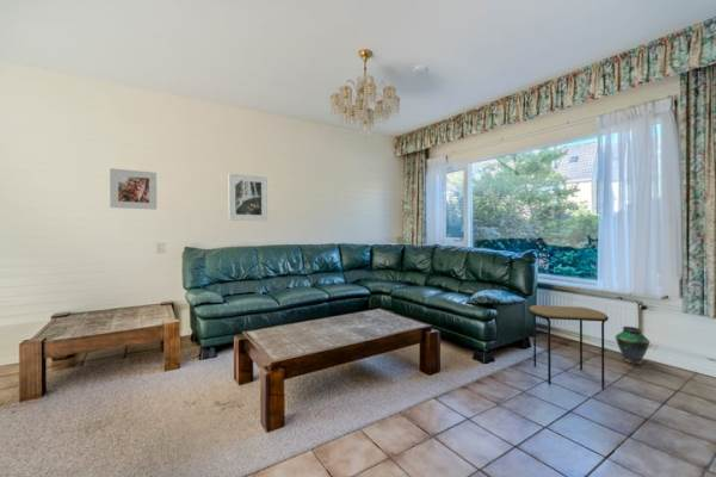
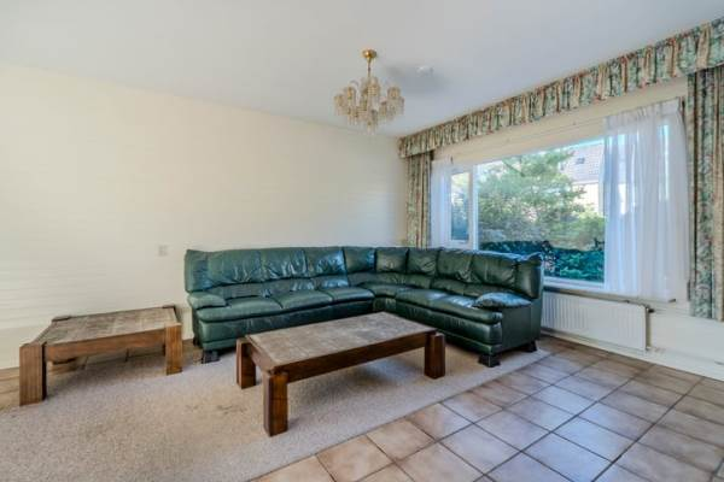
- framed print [228,172,268,222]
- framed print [109,167,158,211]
- side table [527,304,610,391]
- vase [615,326,652,365]
